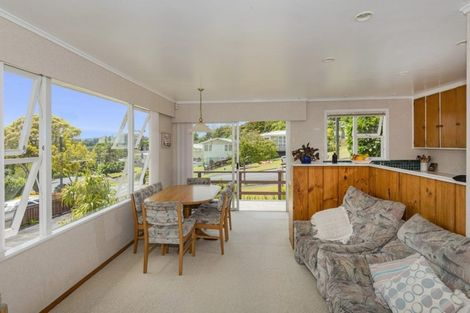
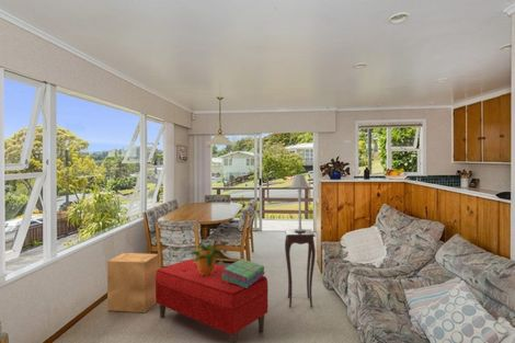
+ table lamp [289,174,310,231]
+ bench [156,258,270,343]
+ cardboard box [106,252,160,313]
+ side table [284,228,317,308]
+ stack of books [221,258,265,288]
+ potted plant [186,243,225,275]
